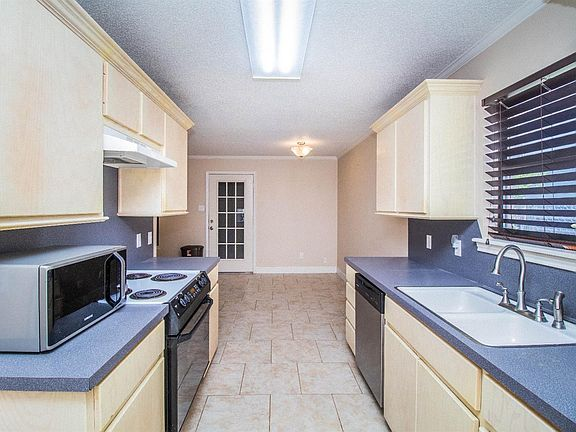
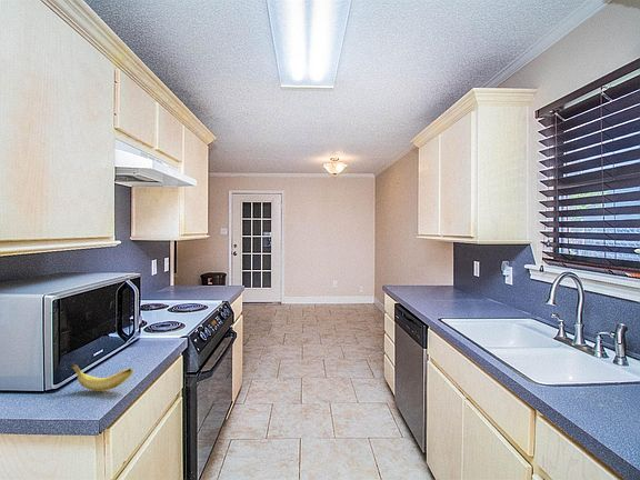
+ banana [70,363,134,392]
